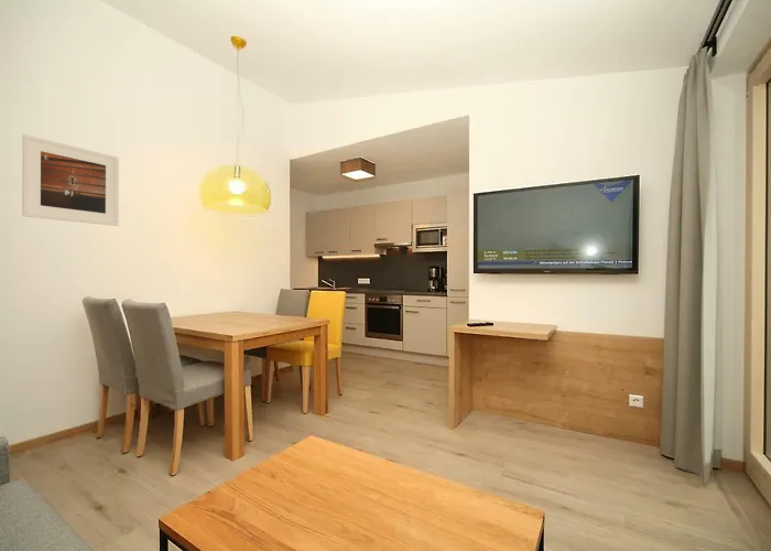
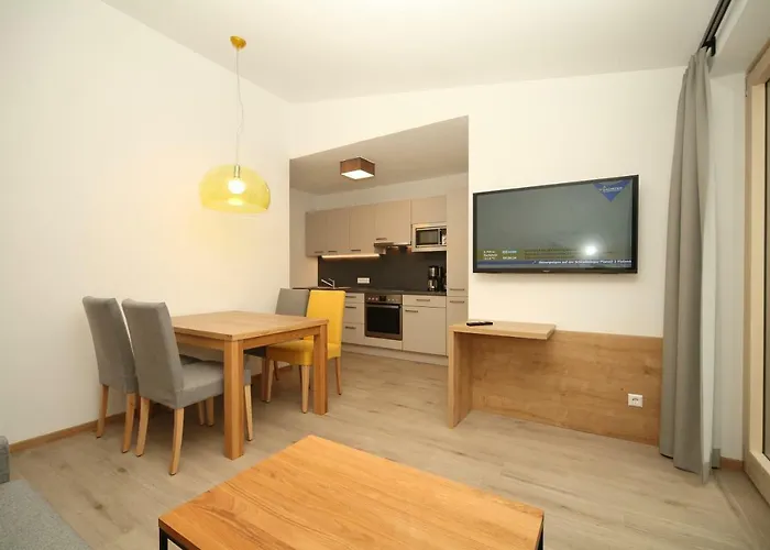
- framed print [21,133,120,227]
